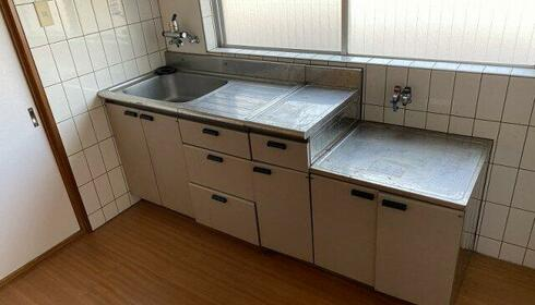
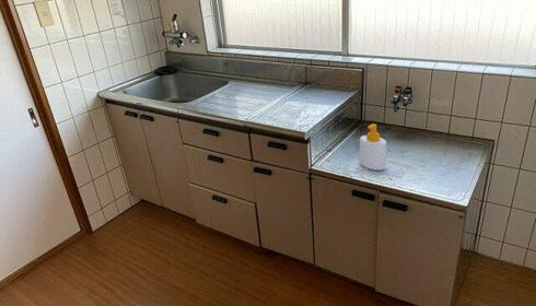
+ soap bottle [359,122,387,172]
